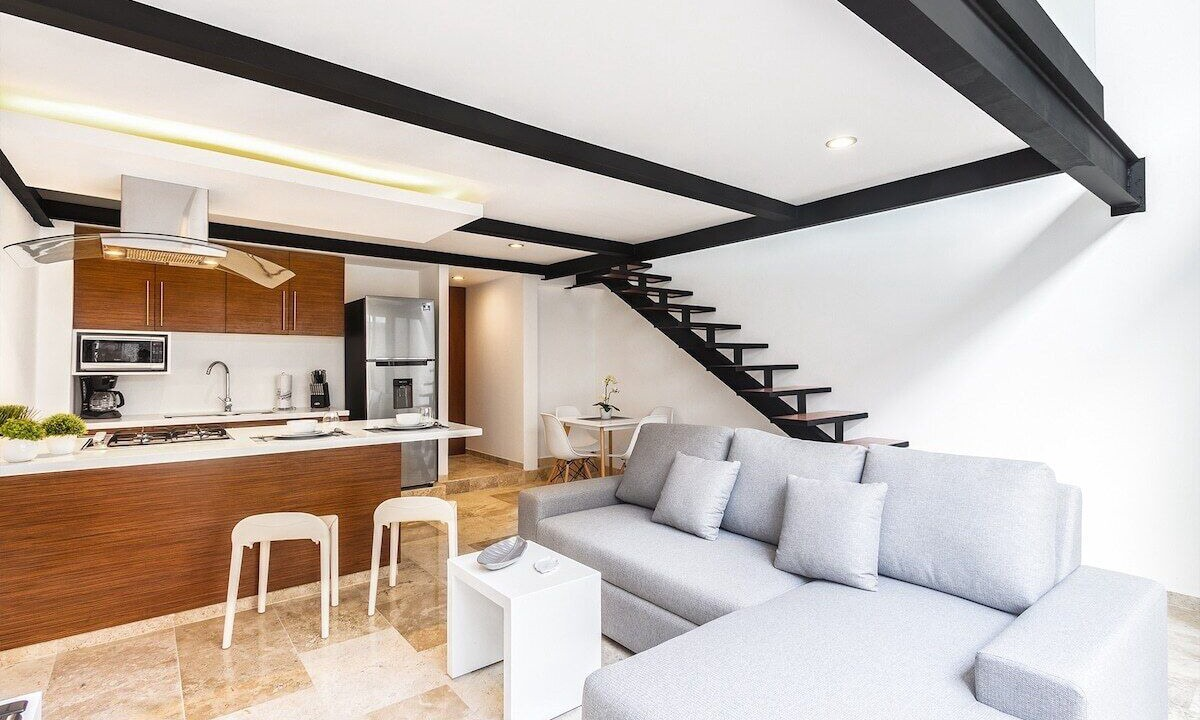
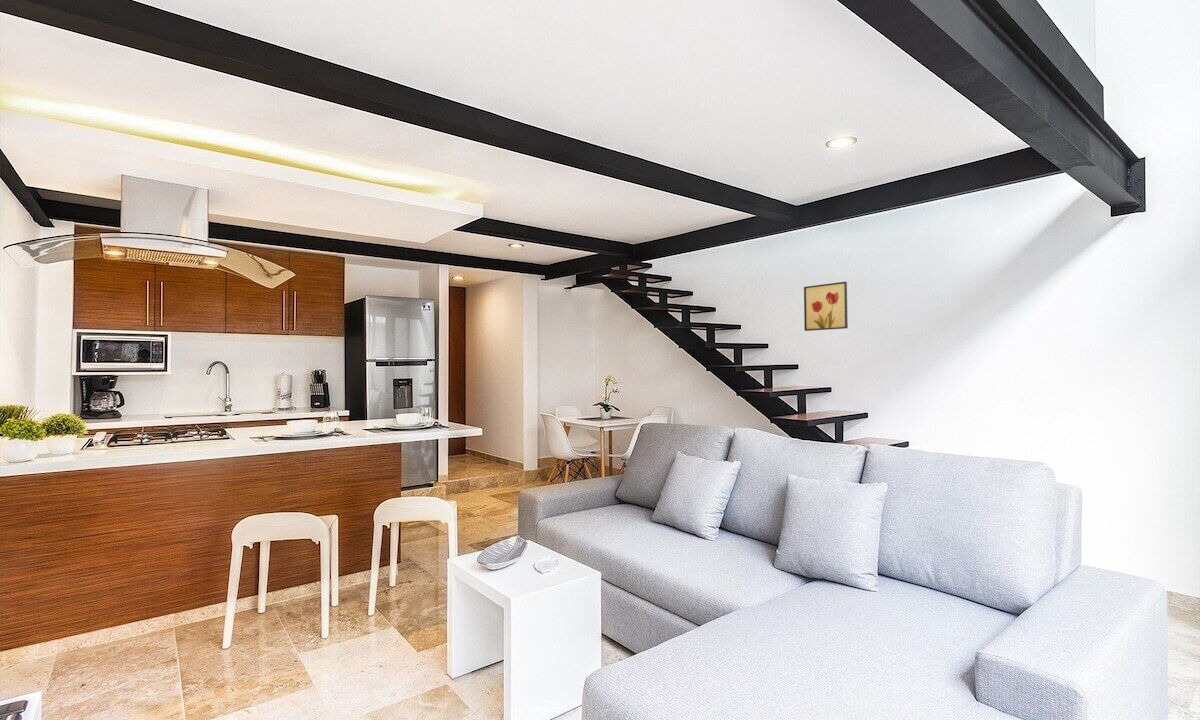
+ wall art [803,281,849,332]
